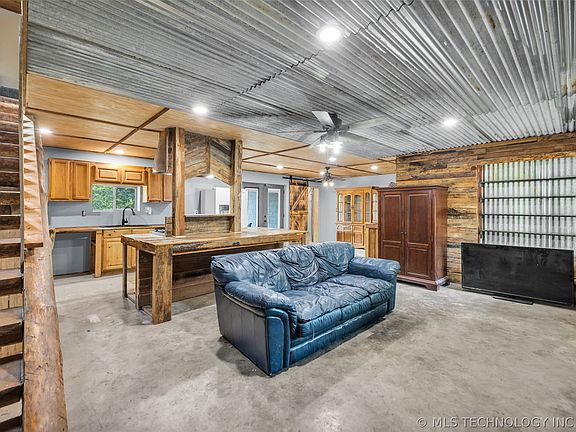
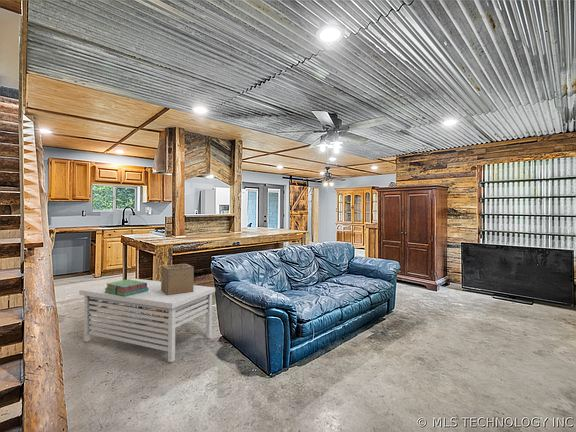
+ decorative box [160,263,195,295]
+ coffee table [78,277,216,363]
+ stack of books [105,278,148,297]
